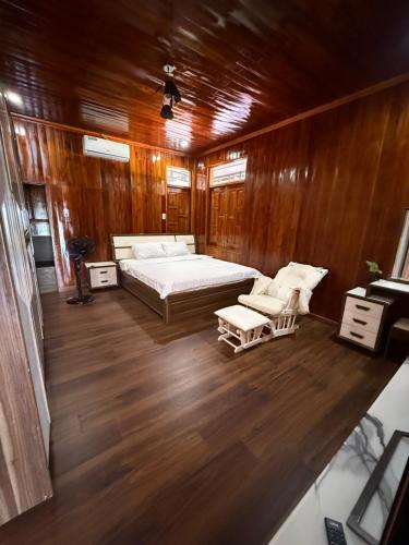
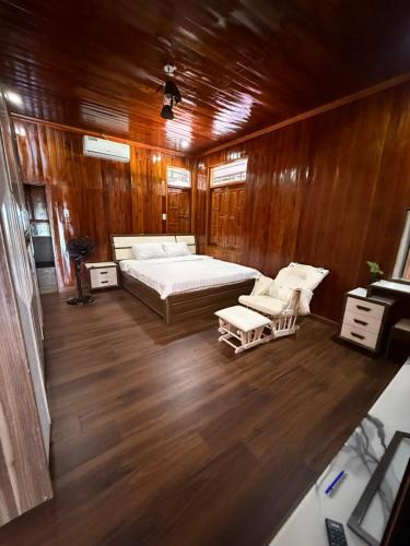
+ pen [325,470,345,495]
